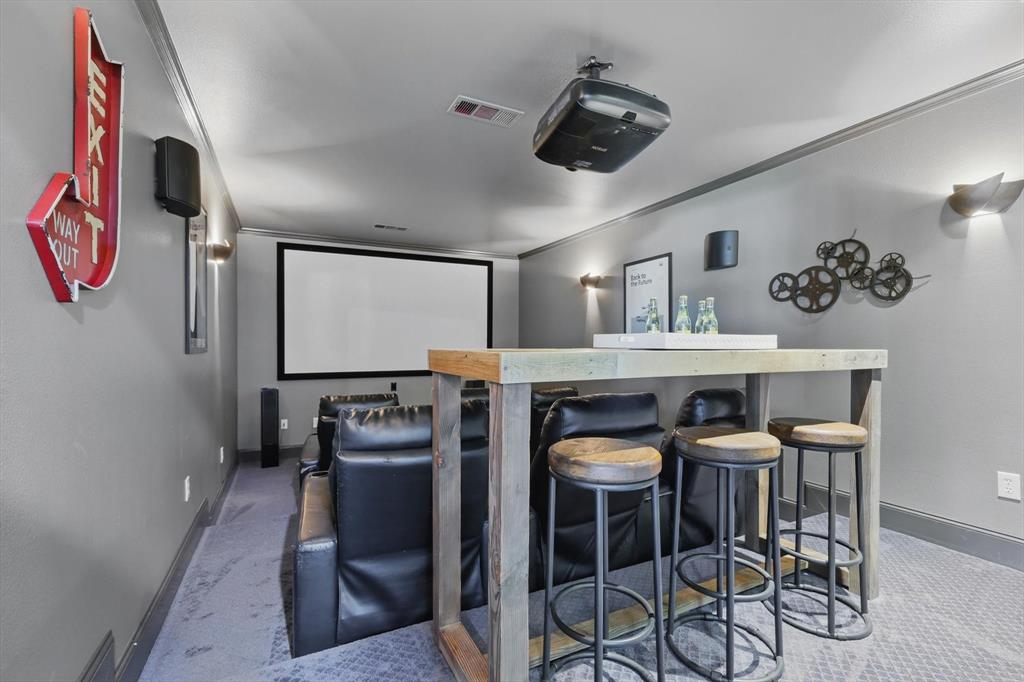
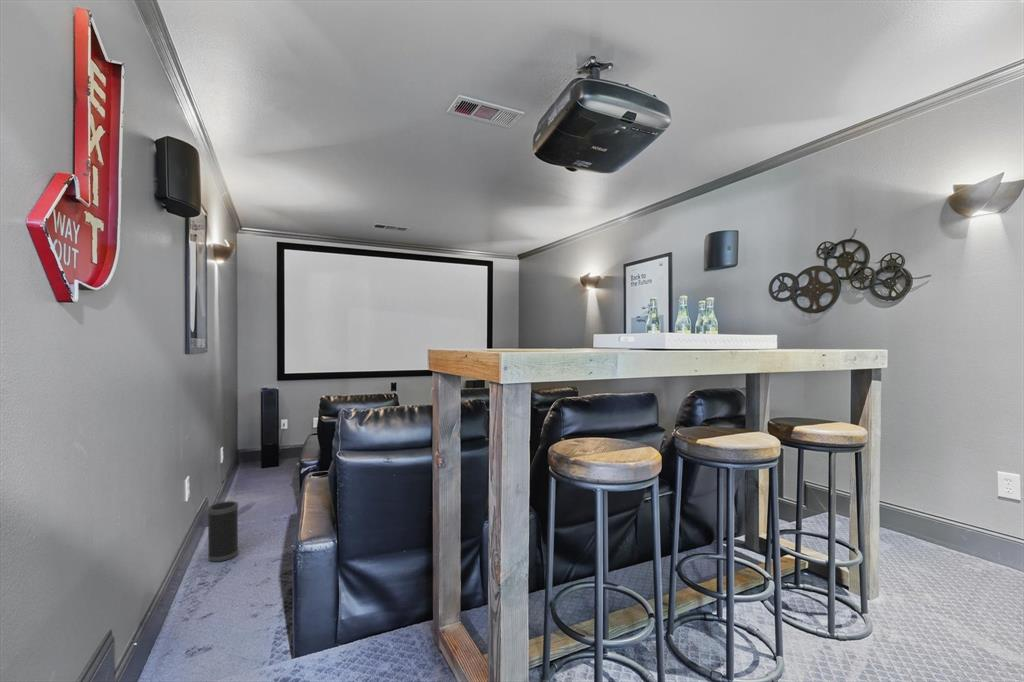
+ speaker [207,500,239,562]
